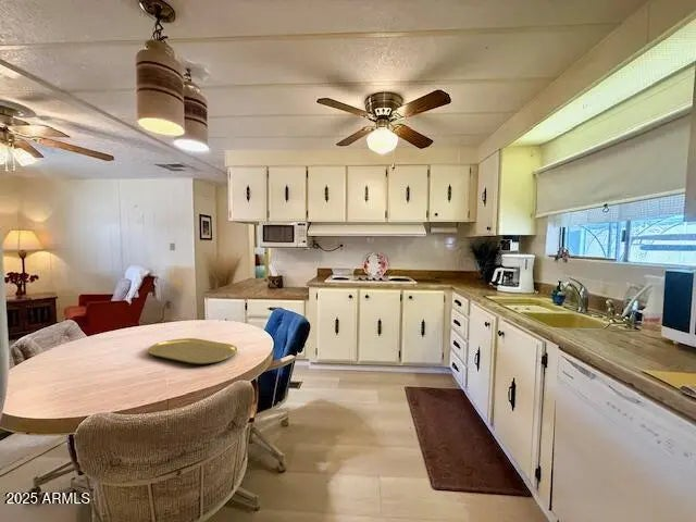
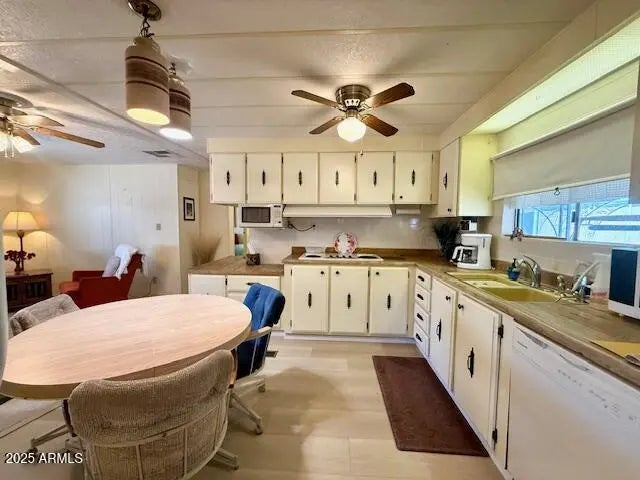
- placemat [147,337,238,365]
